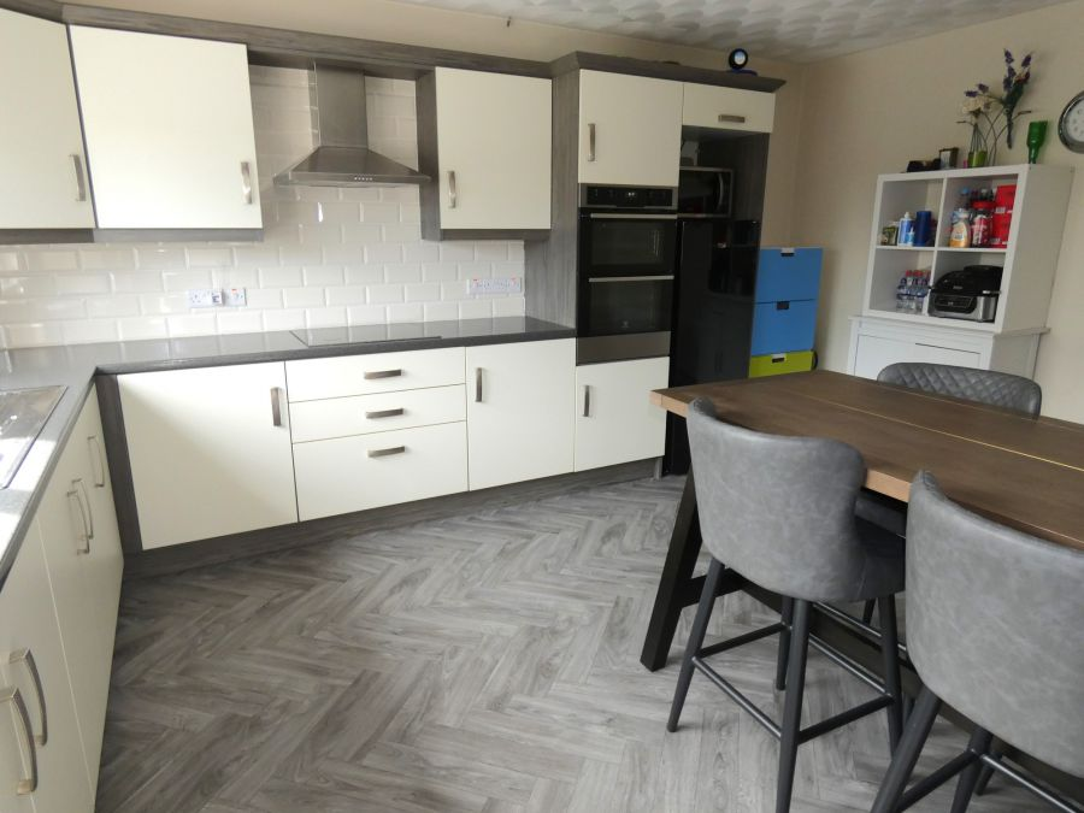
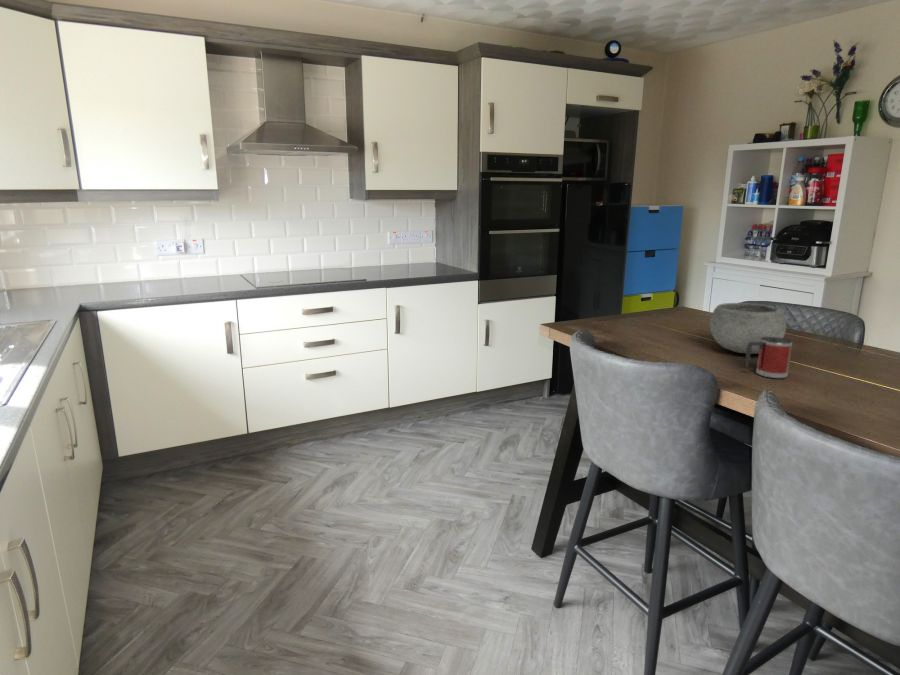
+ mug [745,337,795,379]
+ bowl [709,302,787,355]
